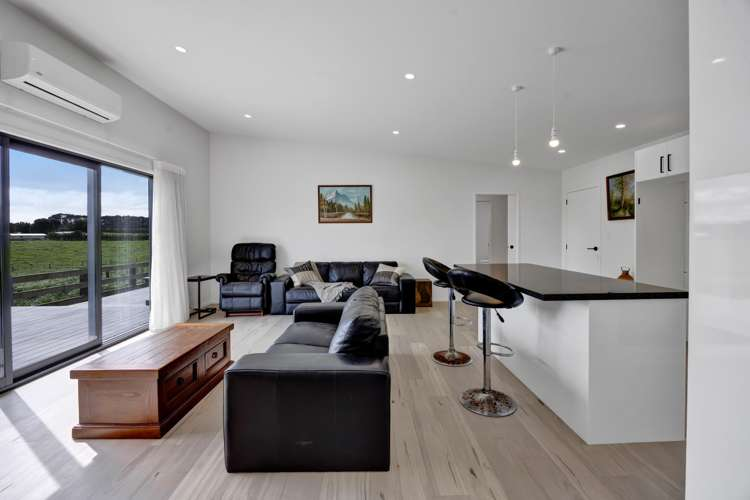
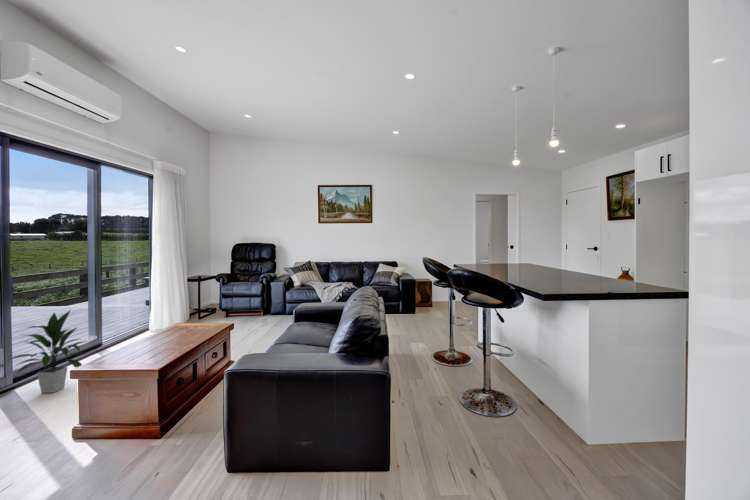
+ indoor plant [6,309,88,394]
